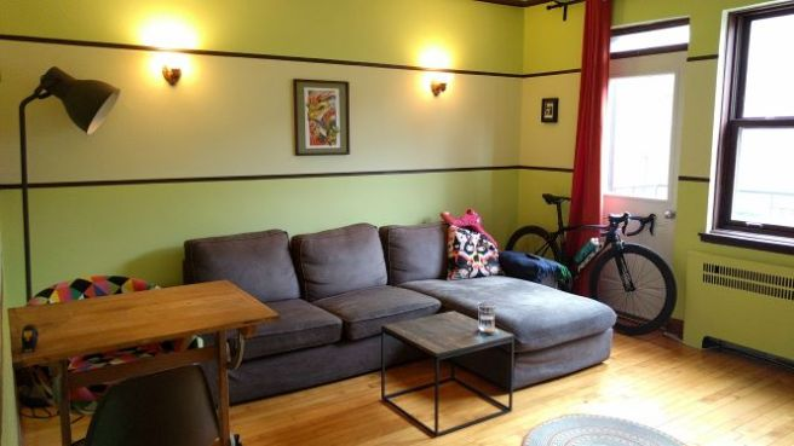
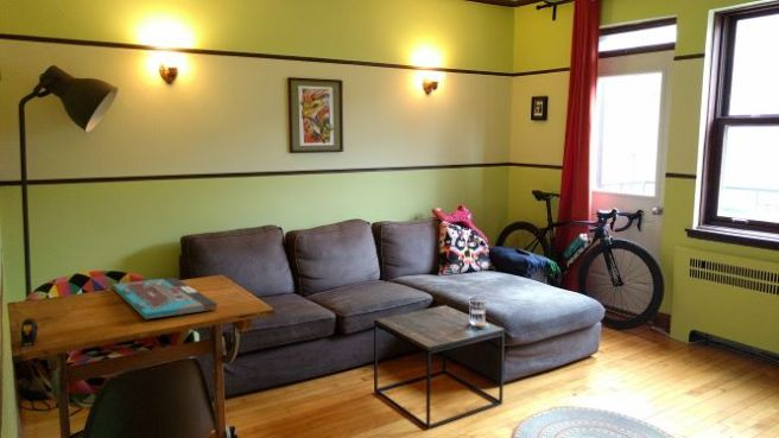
+ board game [112,277,218,320]
